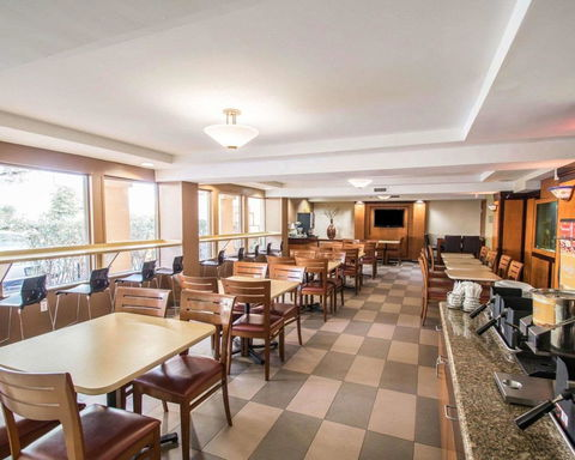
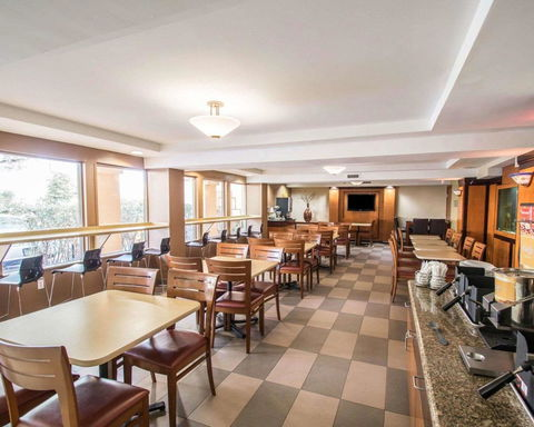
+ spoon [427,320,448,346]
